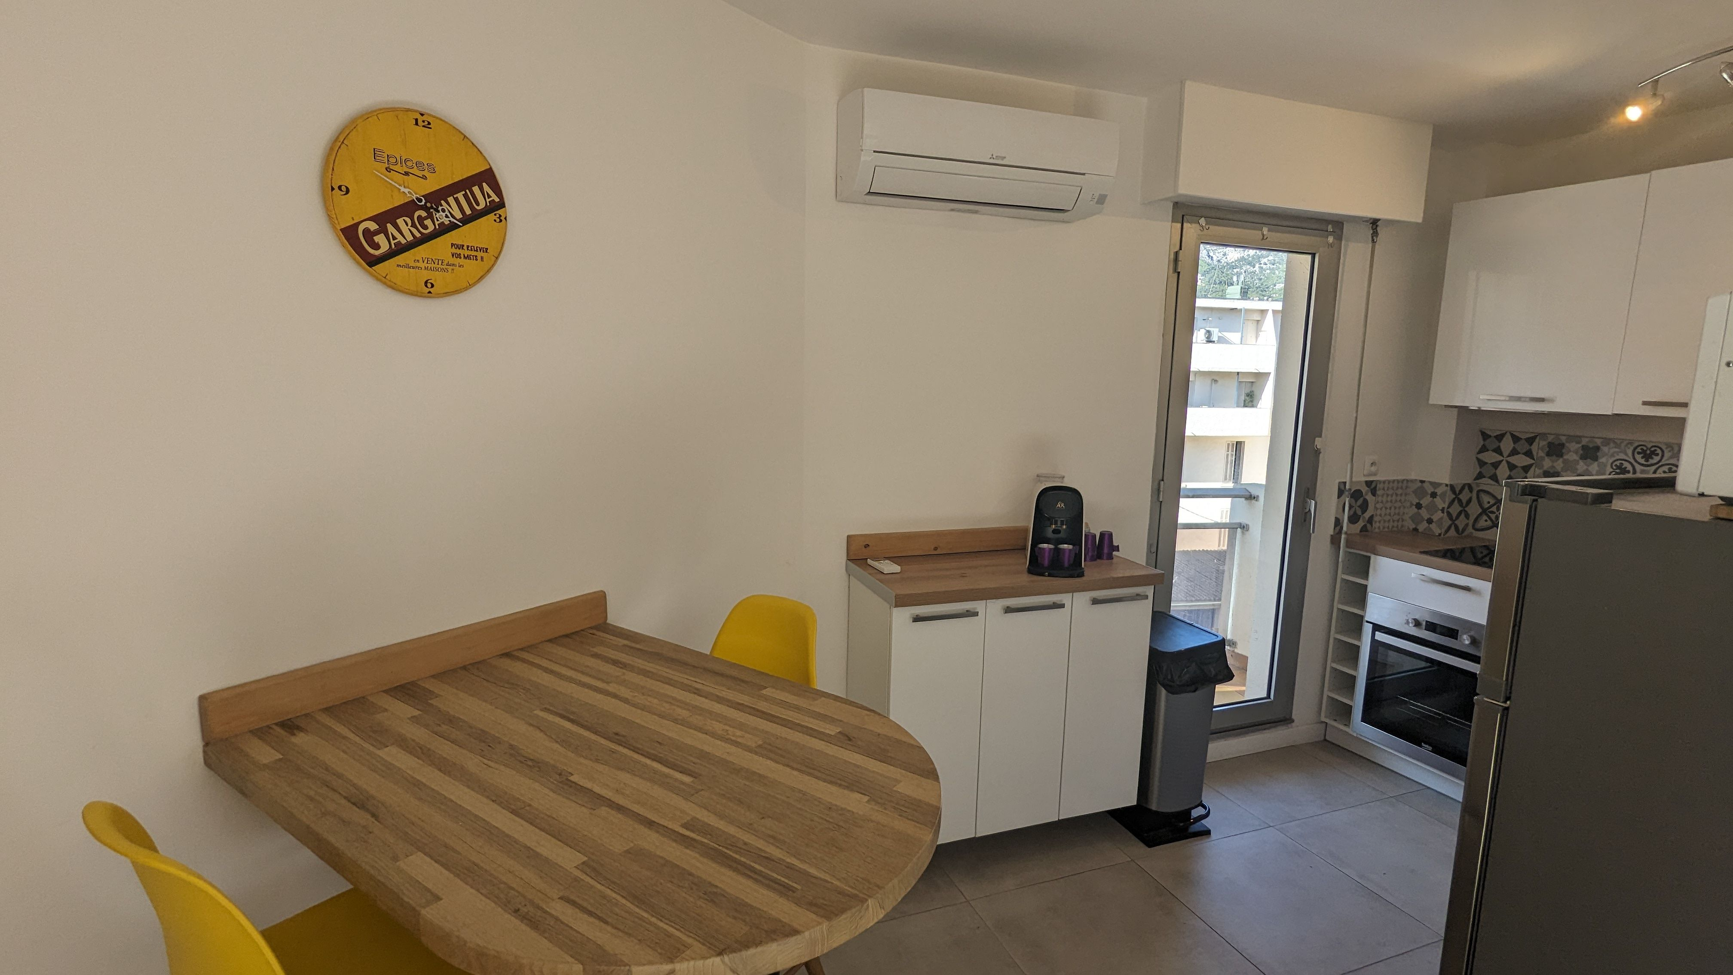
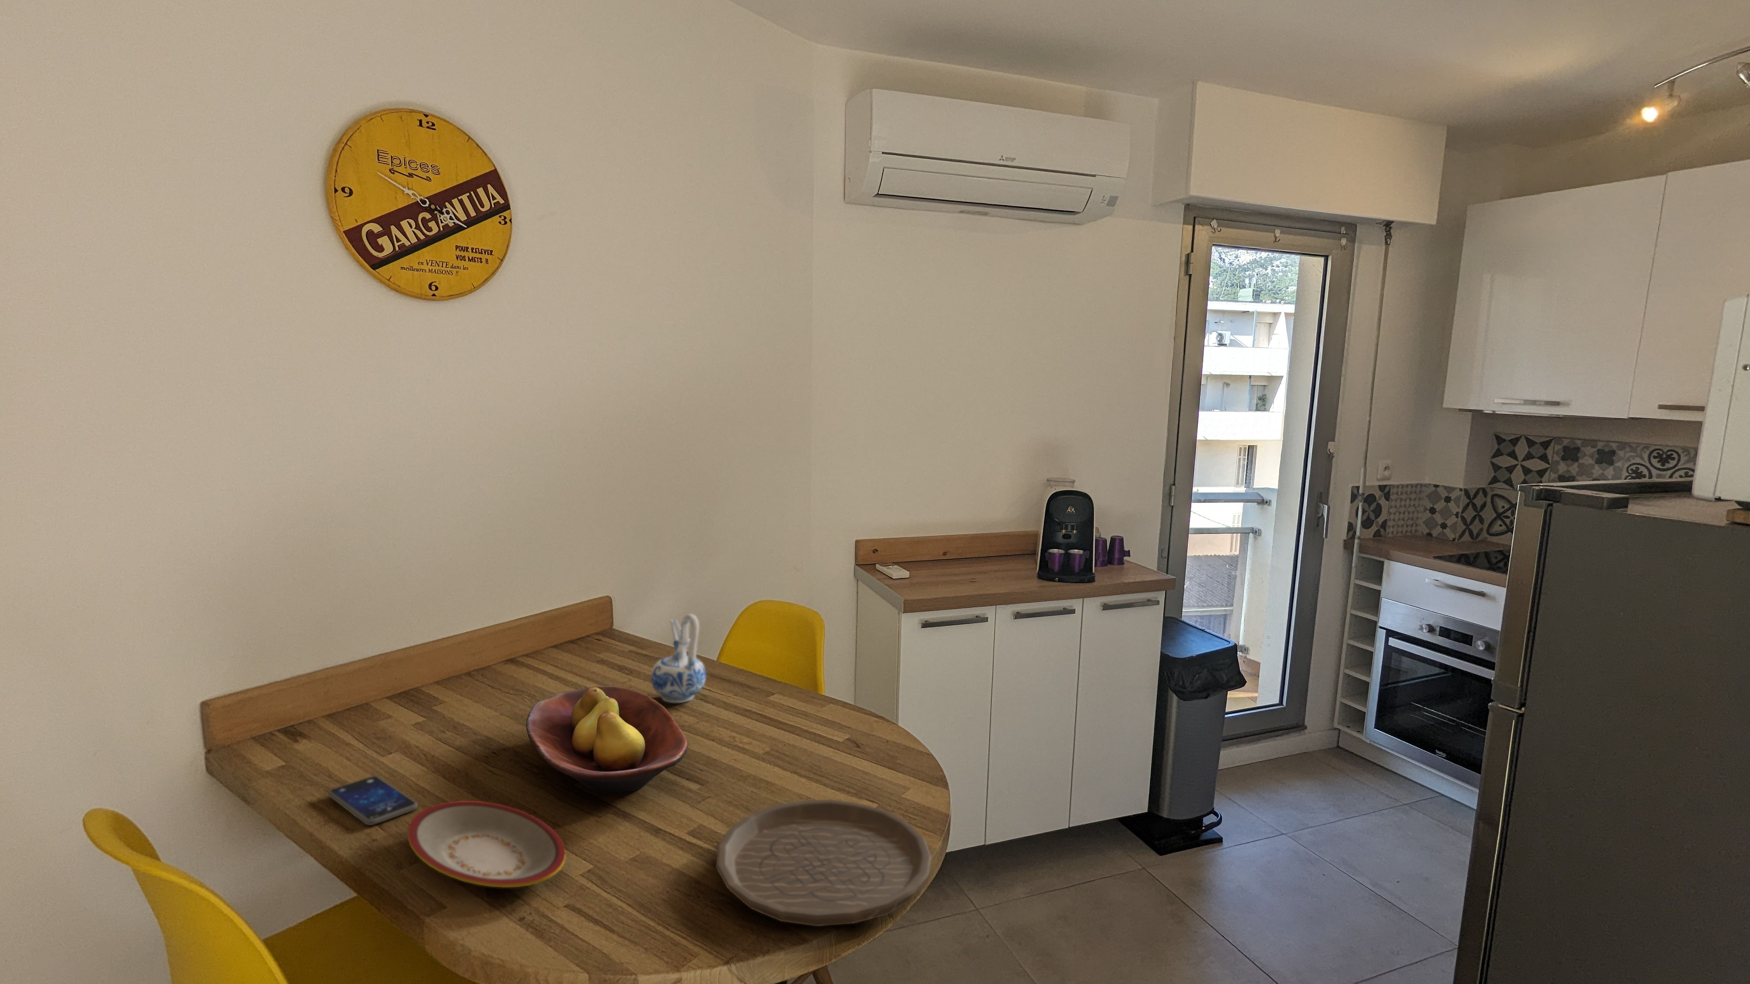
+ ceramic pitcher [650,614,707,703]
+ fruit bowl [525,686,689,795]
+ plate [715,799,931,926]
+ plate [407,800,566,888]
+ smartphone [328,776,418,825]
